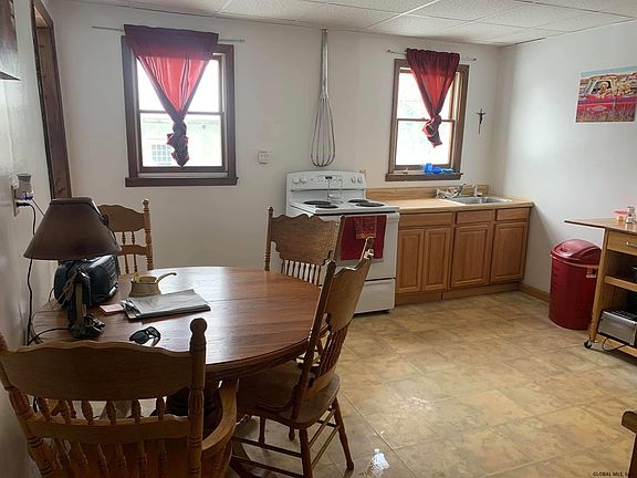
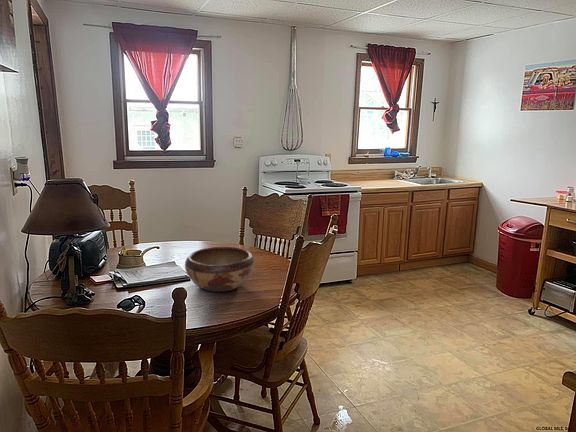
+ decorative bowl [184,246,256,293]
